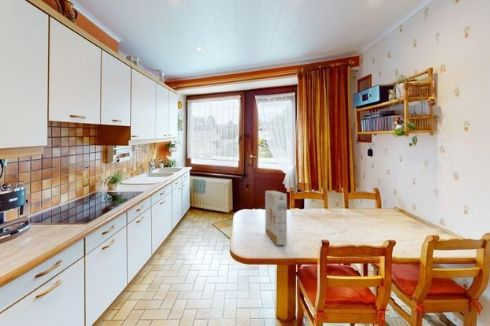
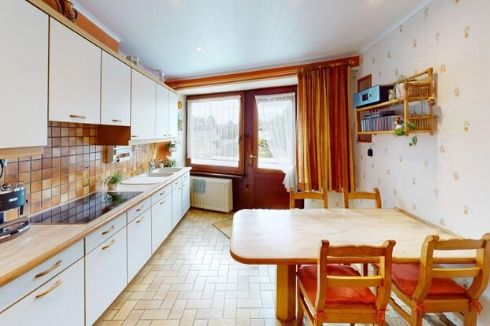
- cereal box [264,190,288,246]
